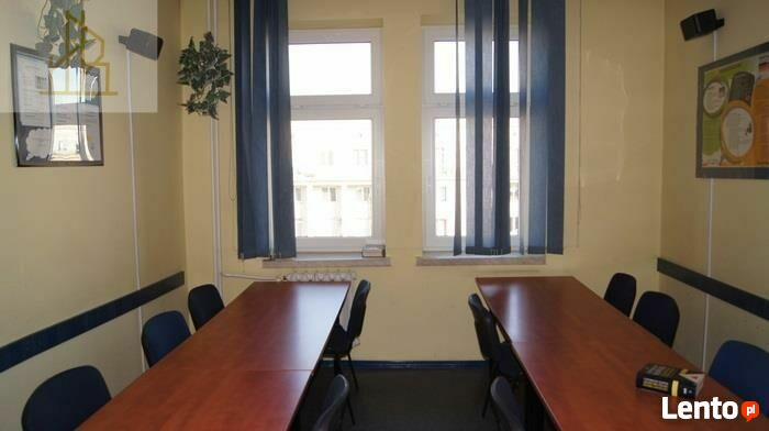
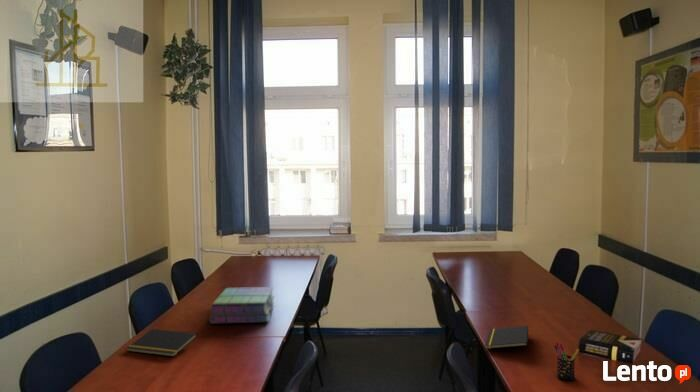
+ stack of books [209,286,275,324]
+ pen holder [553,341,580,382]
+ notepad [484,325,529,350]
+ notepad [126,328,198,358]
